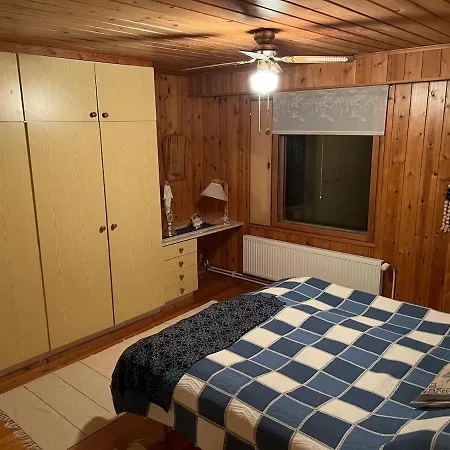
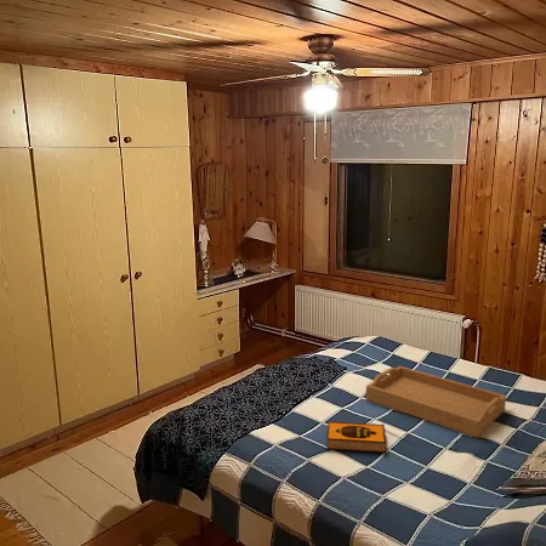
+ hardback book [326,420,387,454]
+ serving tray [365,365,507,438]
